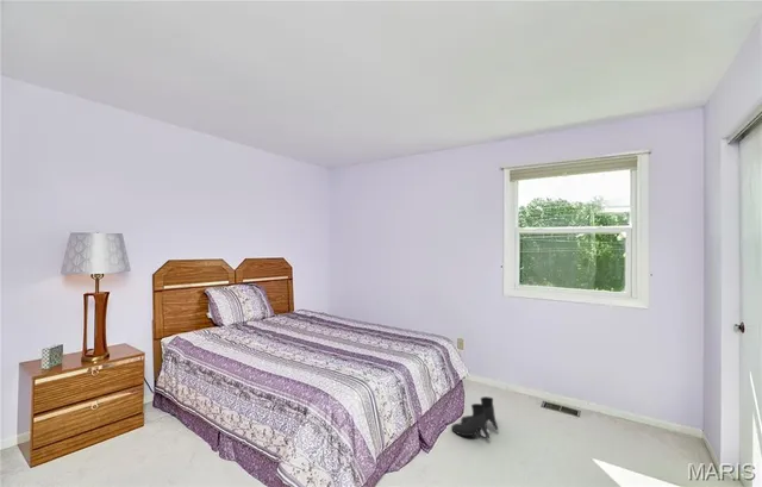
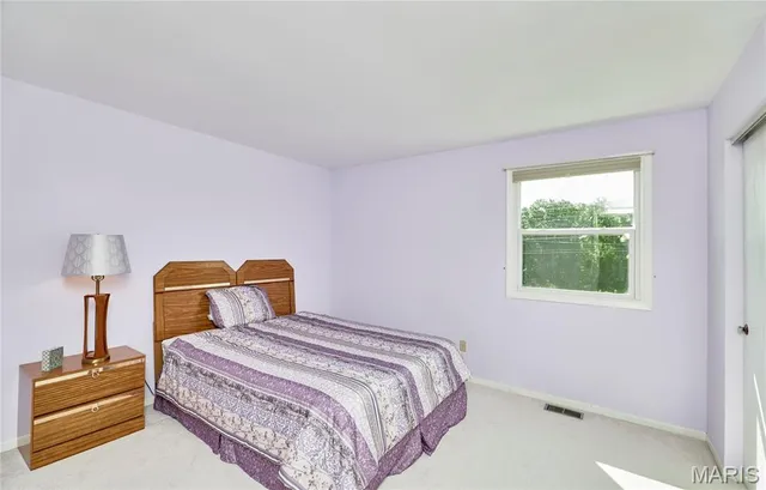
- boots [450,395,499,439]
